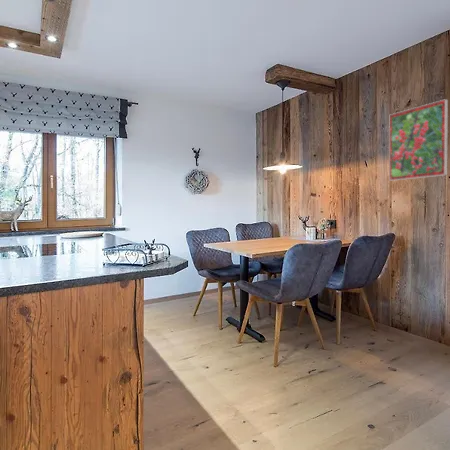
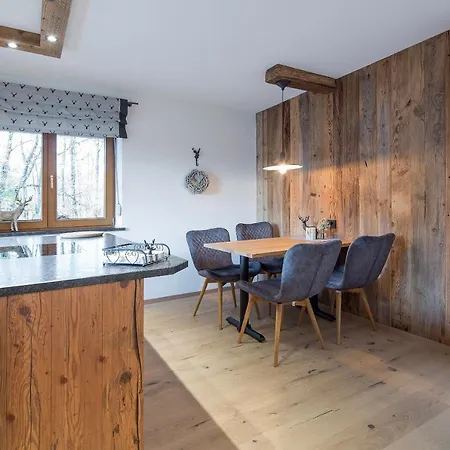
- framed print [388,98,449,182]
